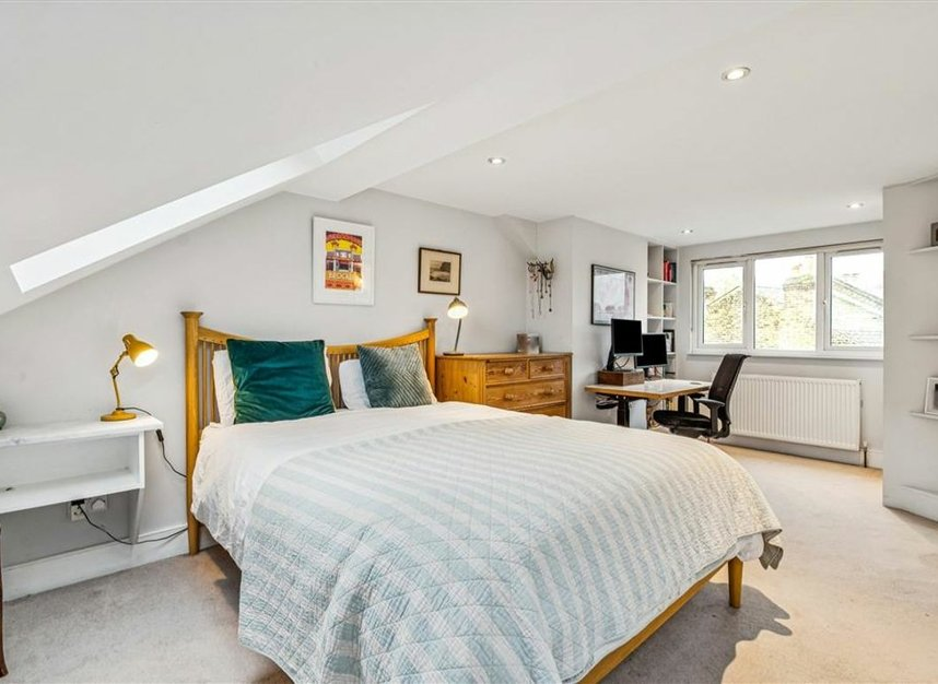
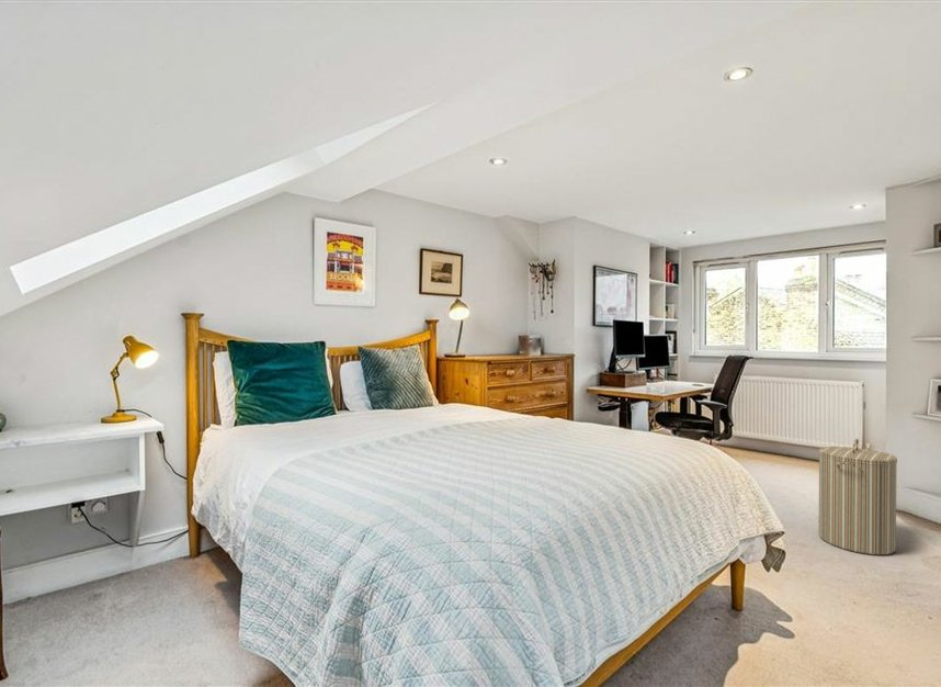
+ laundry hamper [817,438,898,556]
